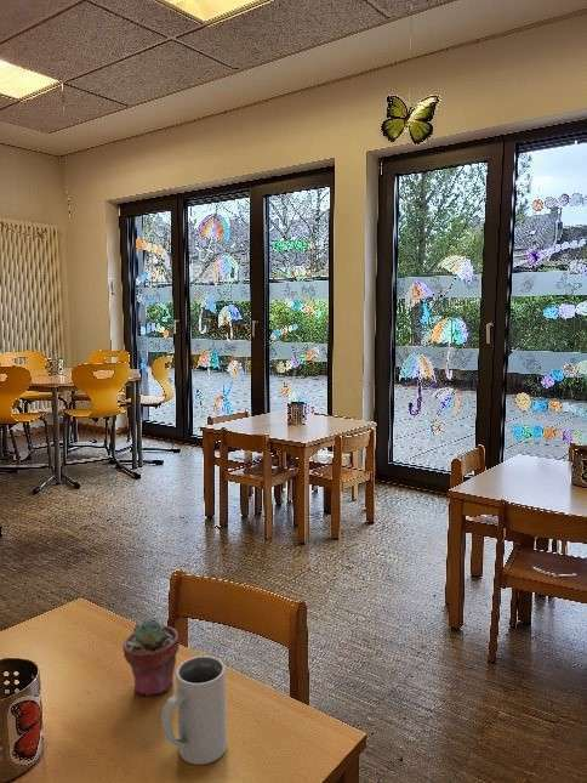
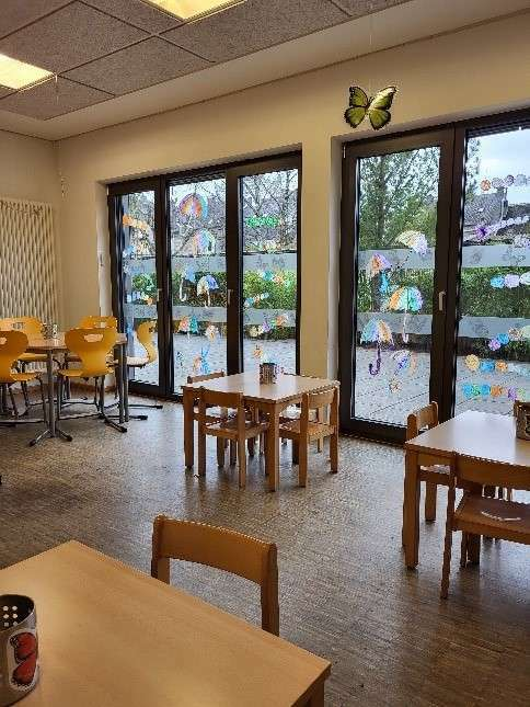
- potted succulent [121,618,181,697]
- mug [160,656,228,766]
